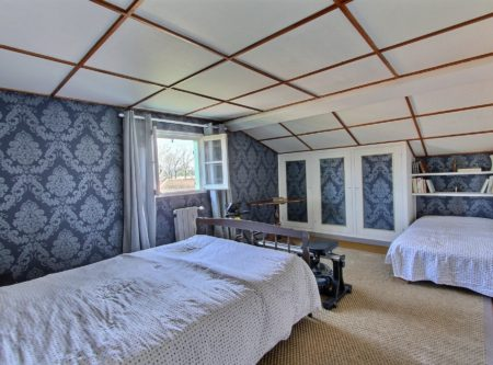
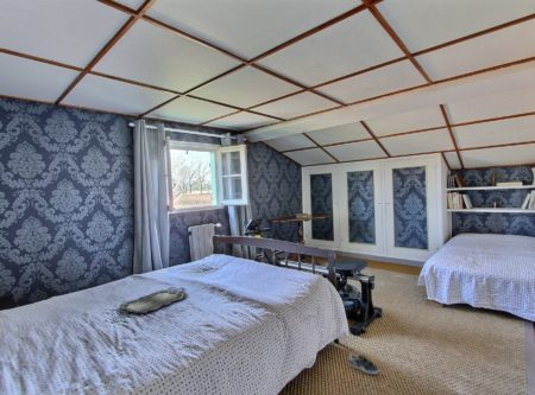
+ sneaker [347,352,380,375]
+ serving tray [118,287,189,314]
